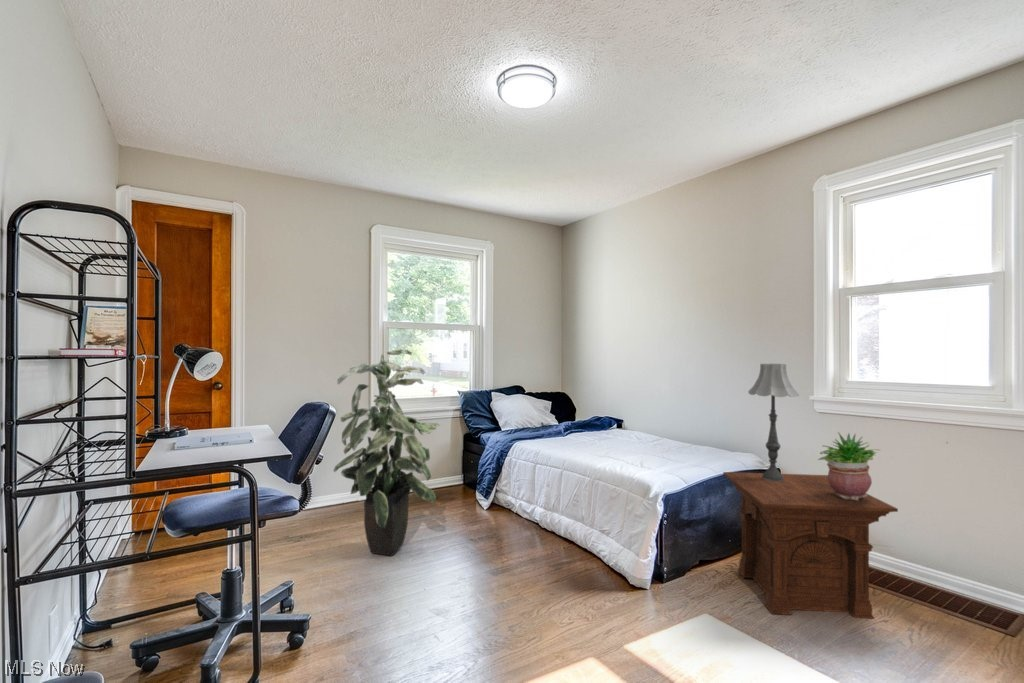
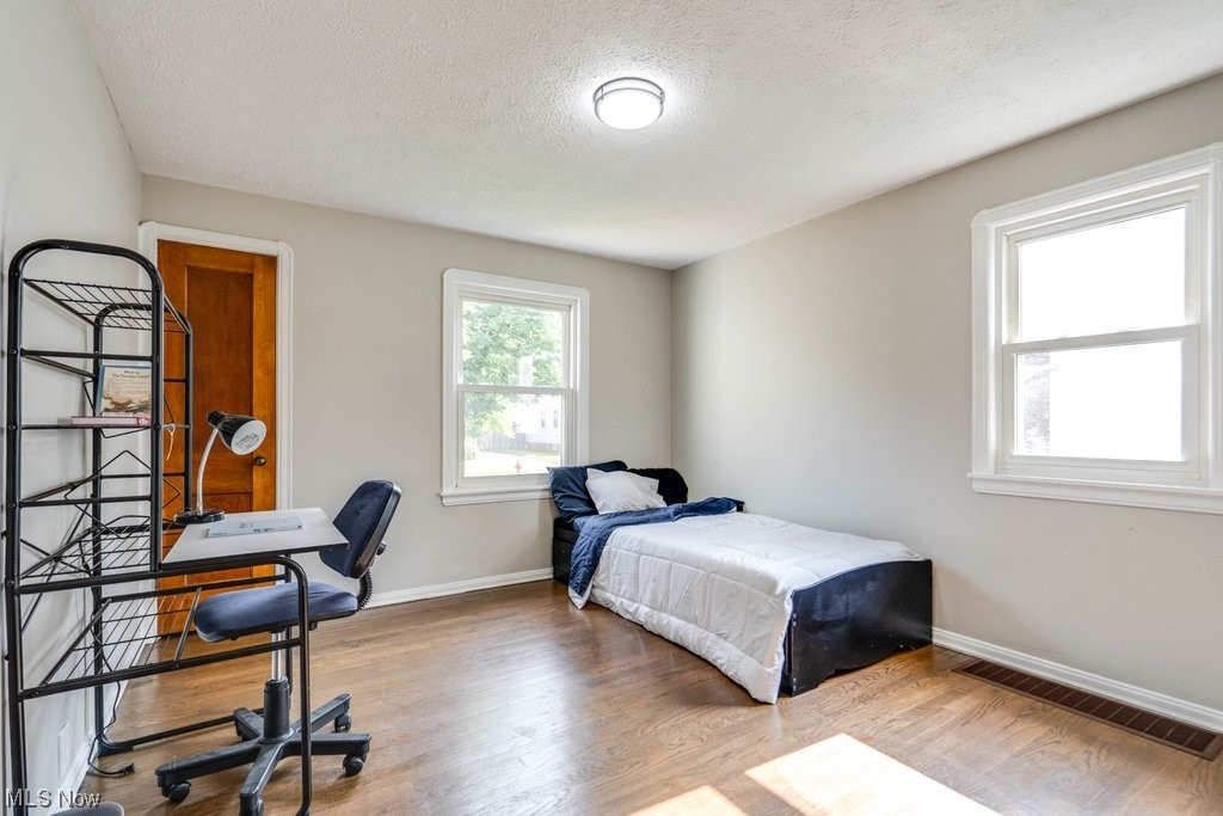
- table lamp [747,363,800,482]
- side table [722,471,899,620]
- potted plant [817,431,880,501]
- indoor plant [333,348,441,557]
